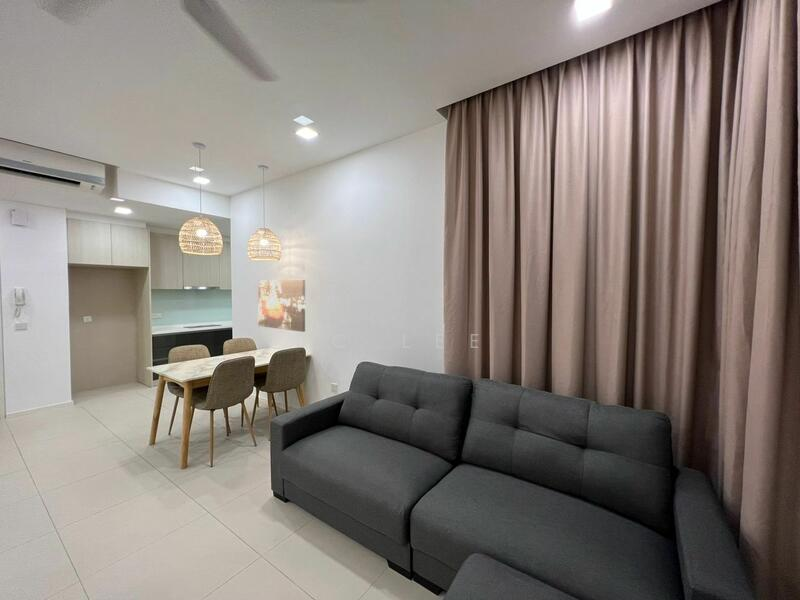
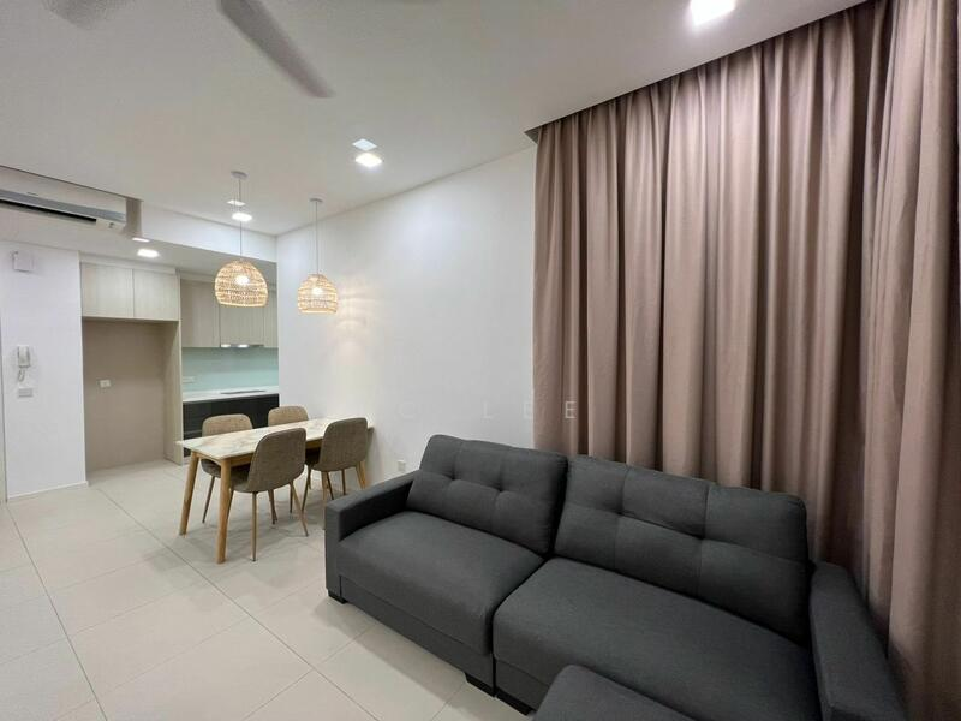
- wall art [257,279,306,333]
